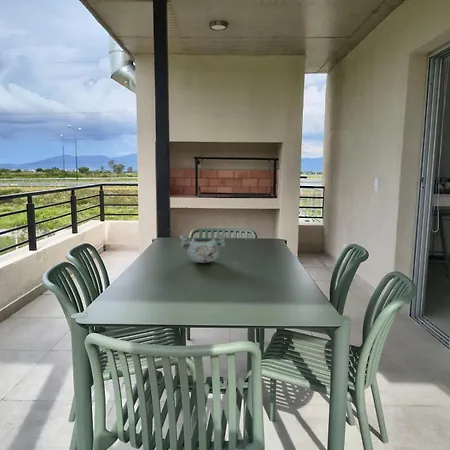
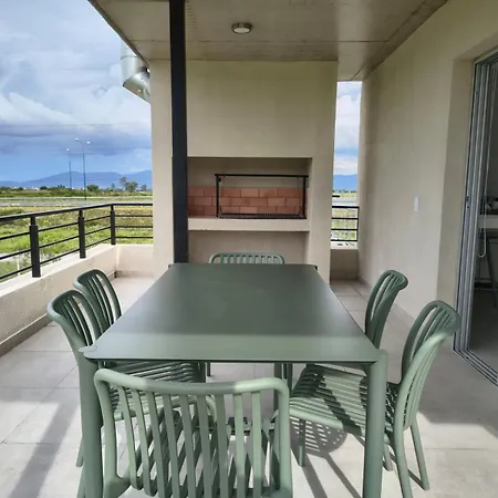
- decorative bowl [178,233,228,264]
